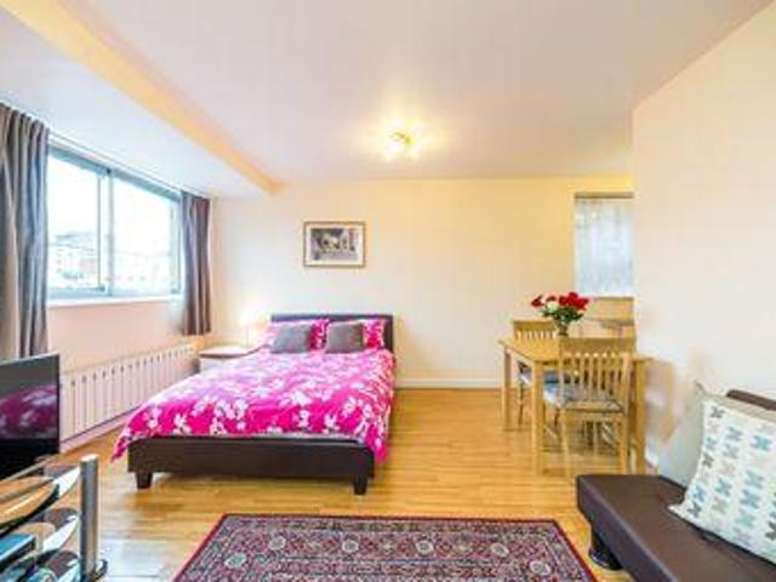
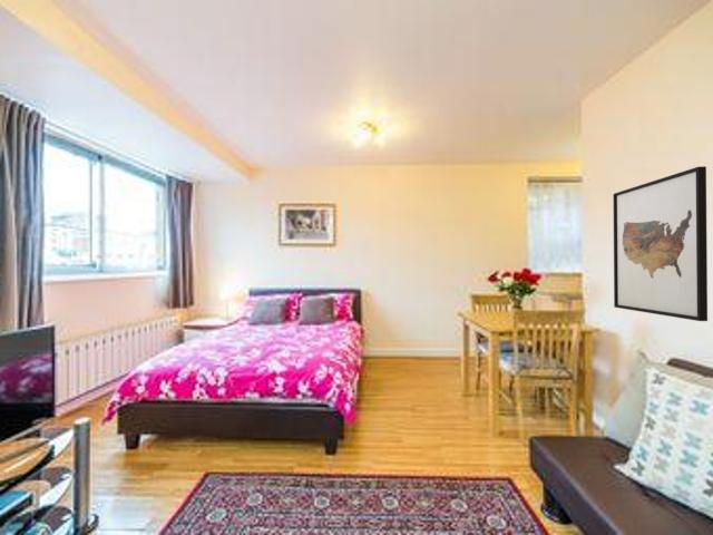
+ wall art [613,165,709,322]
